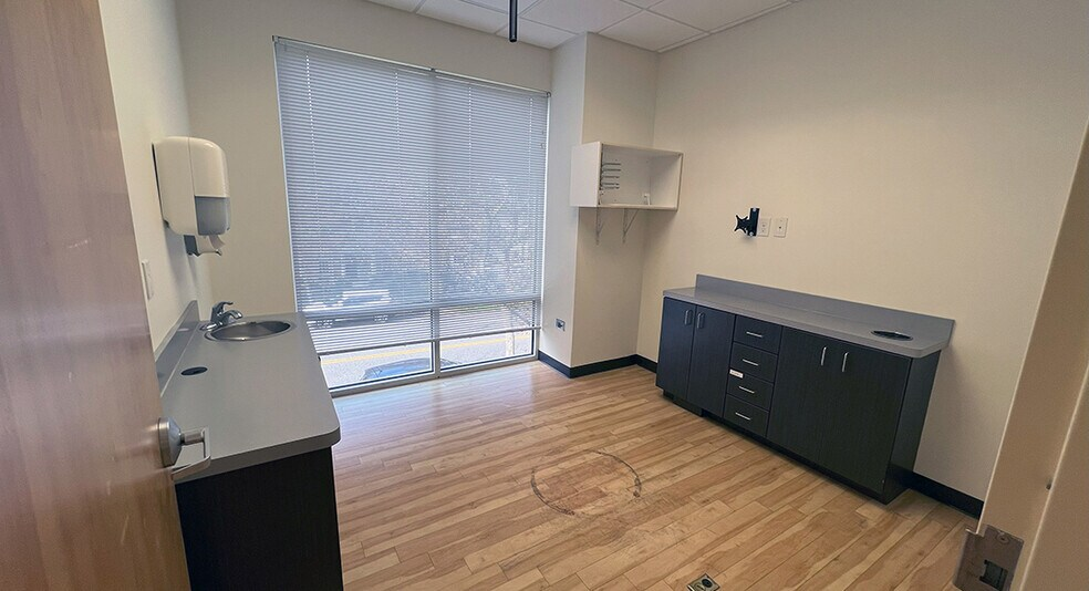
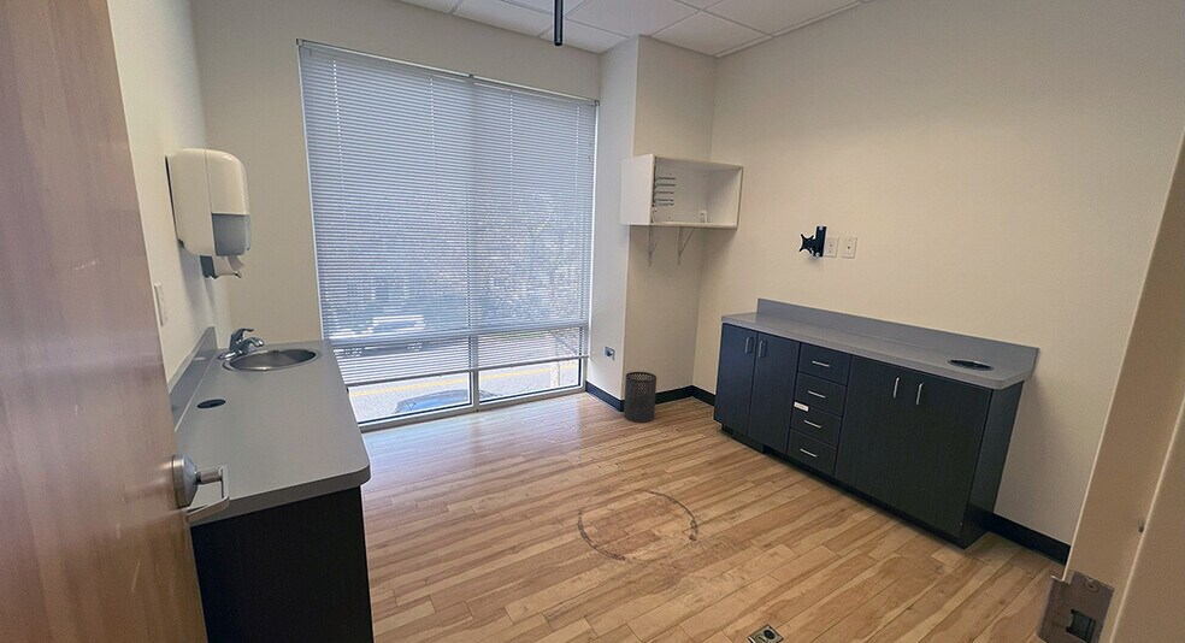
+ trash can [623,371,658,424]
